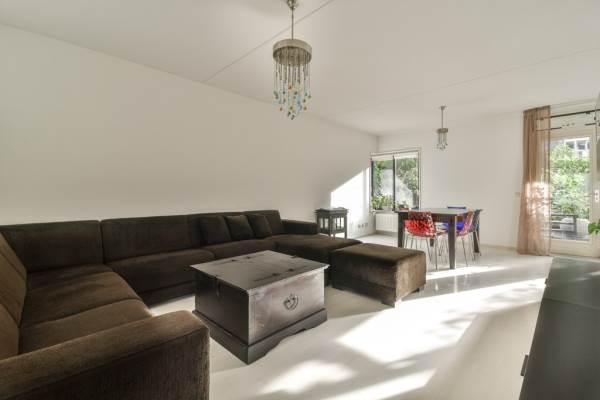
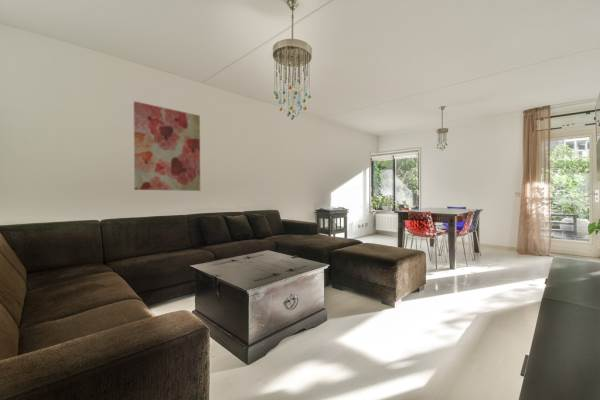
+ wall art [133,100,201,192]
